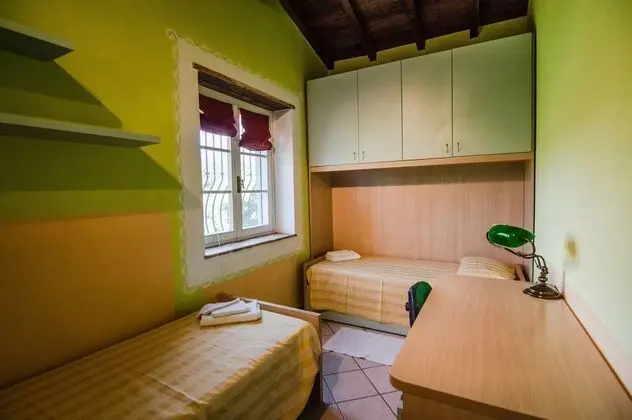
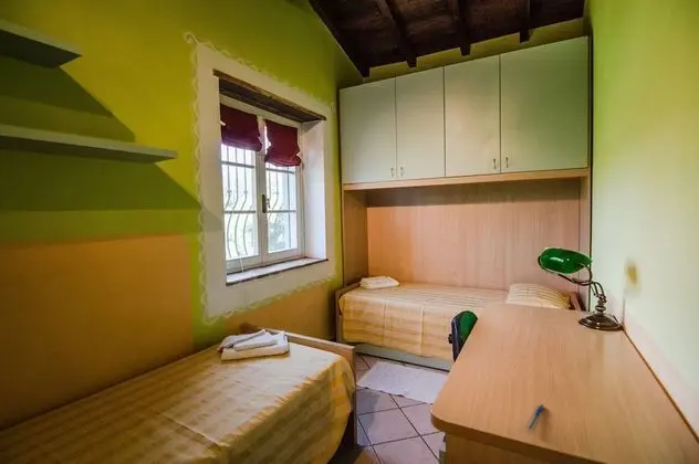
+ pen [524,403,546,431]
